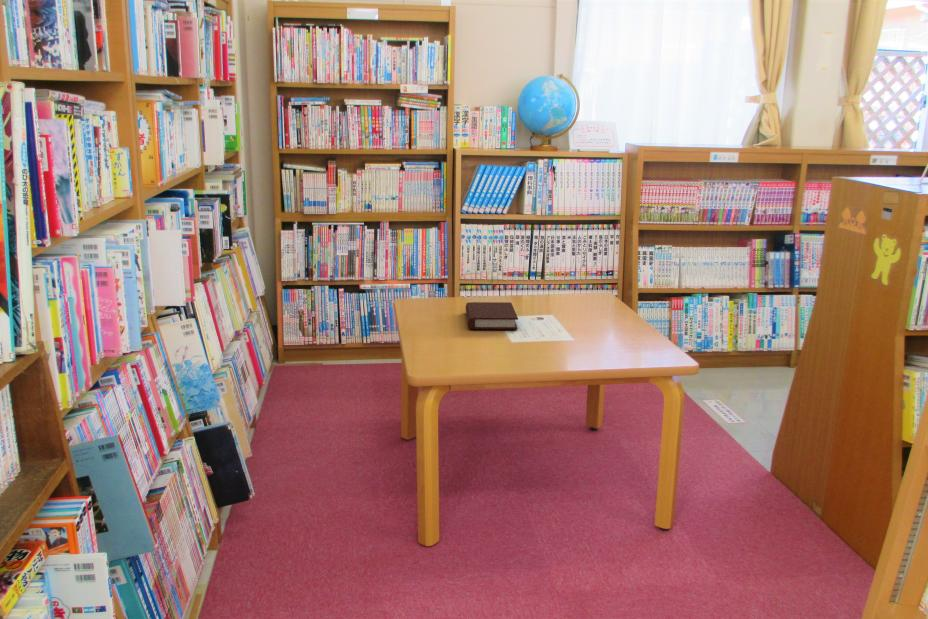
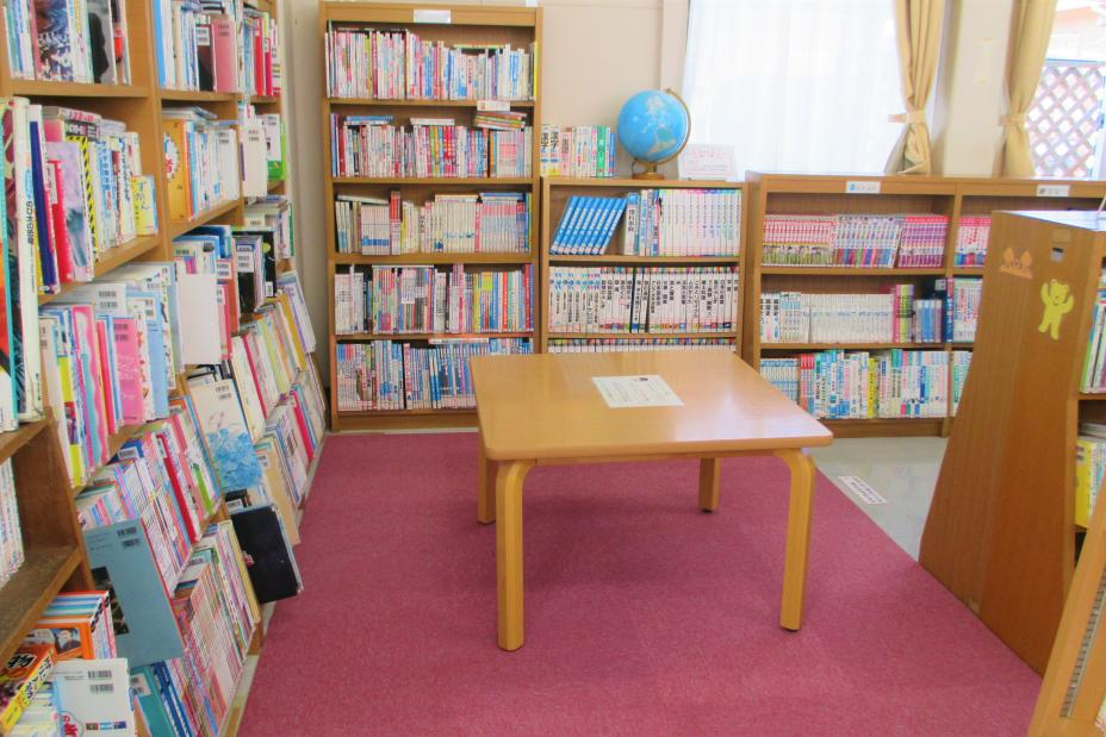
- book [465,301,519,330]
